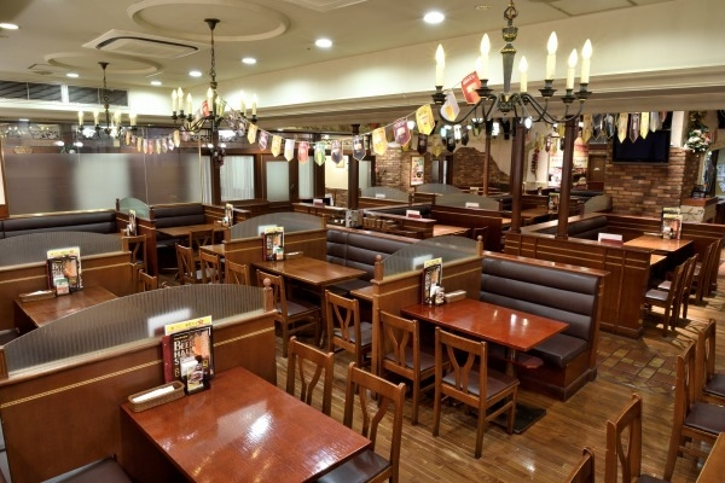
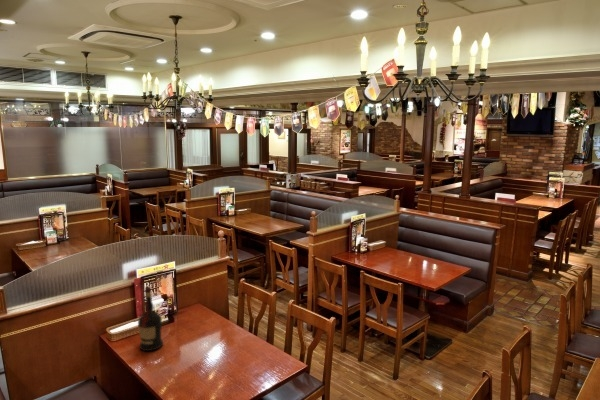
+ liquor [137,285,164,352]
